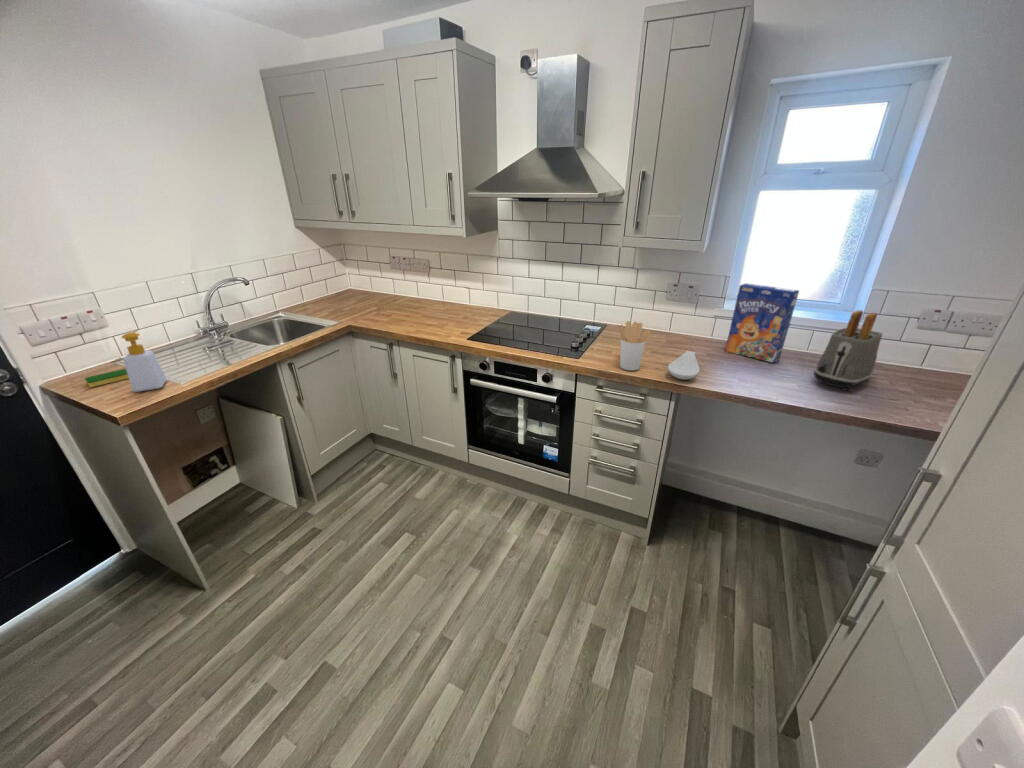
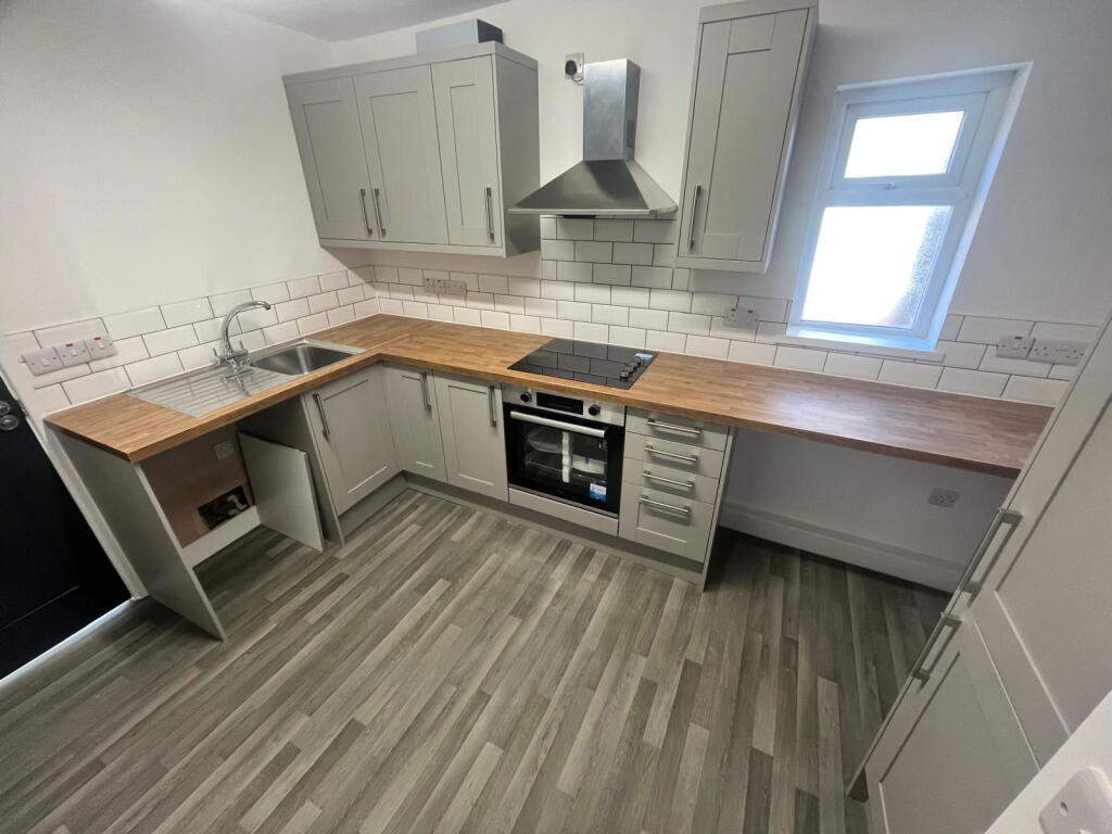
- toaster [813,309,883,392]
- utensil holder [619,320,652,372]
- soap bottle [120,329,167,393]
- cereal box [724,282,800,364]
- spoon rest [667,350,701,381]
- dish sponge [84,367,129,388]
